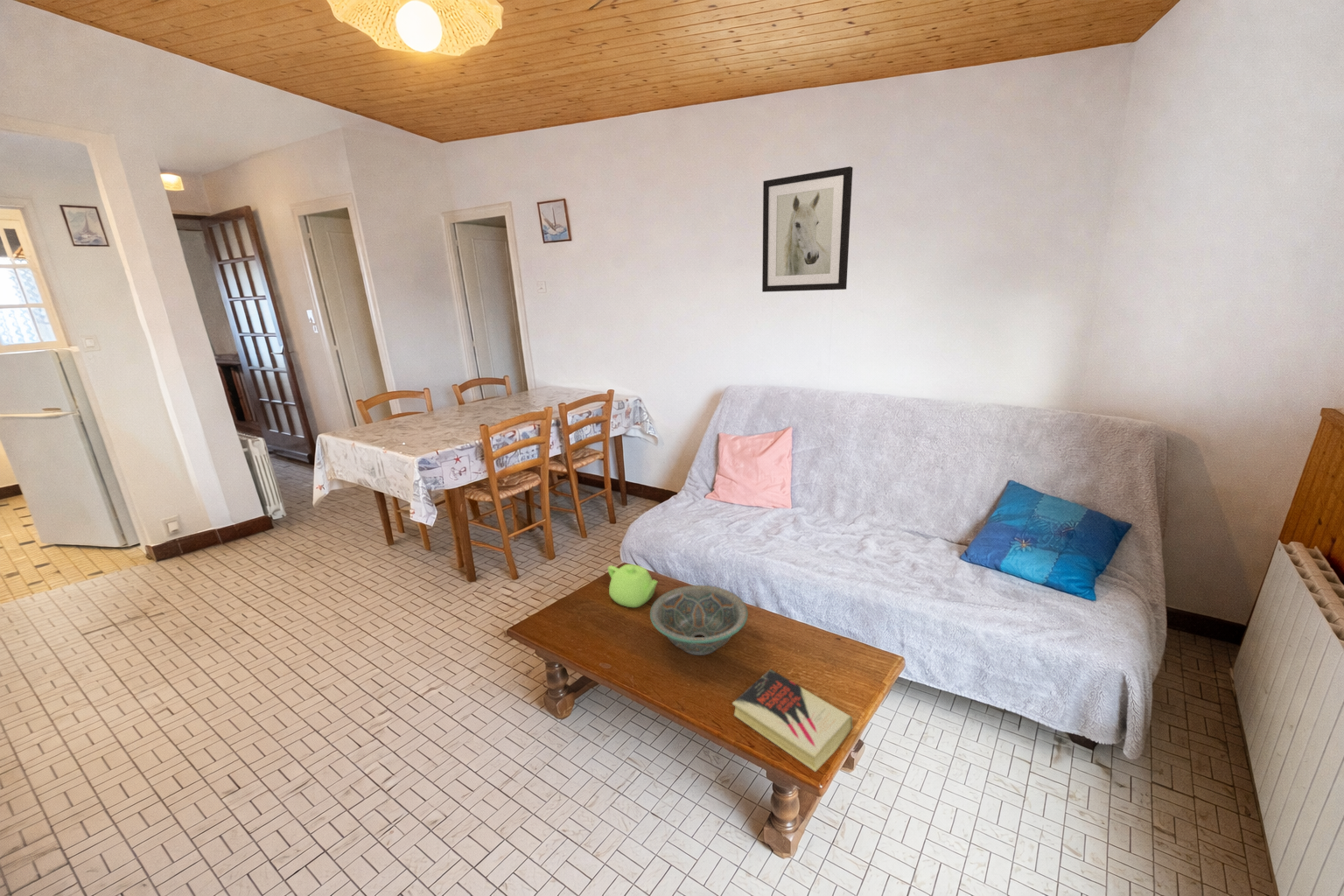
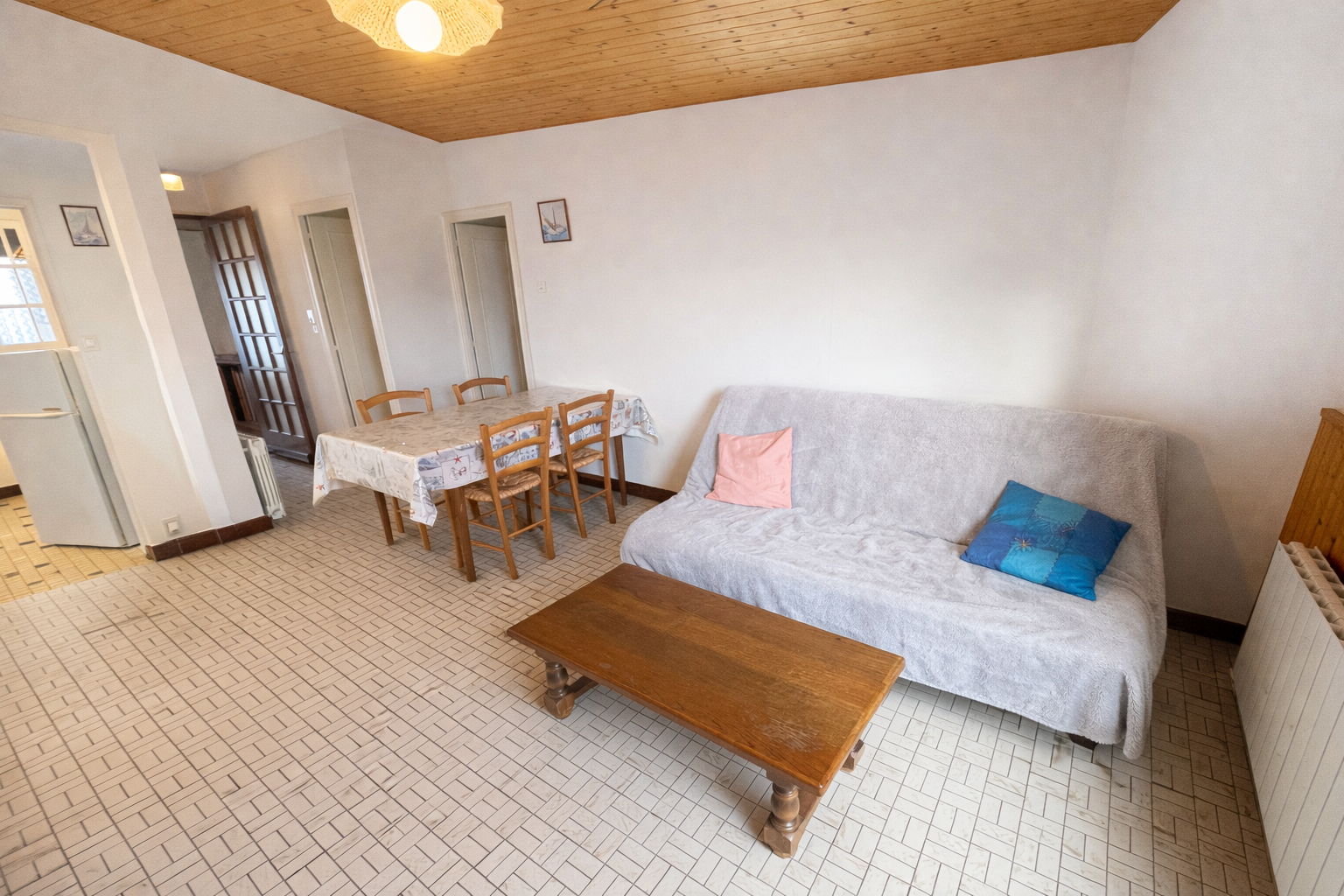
- book [732,669,853,773]
- teapot [607,563,659,608]
- decorative bowl [649,584,749,656]
- wall art [761,165,854,293]
